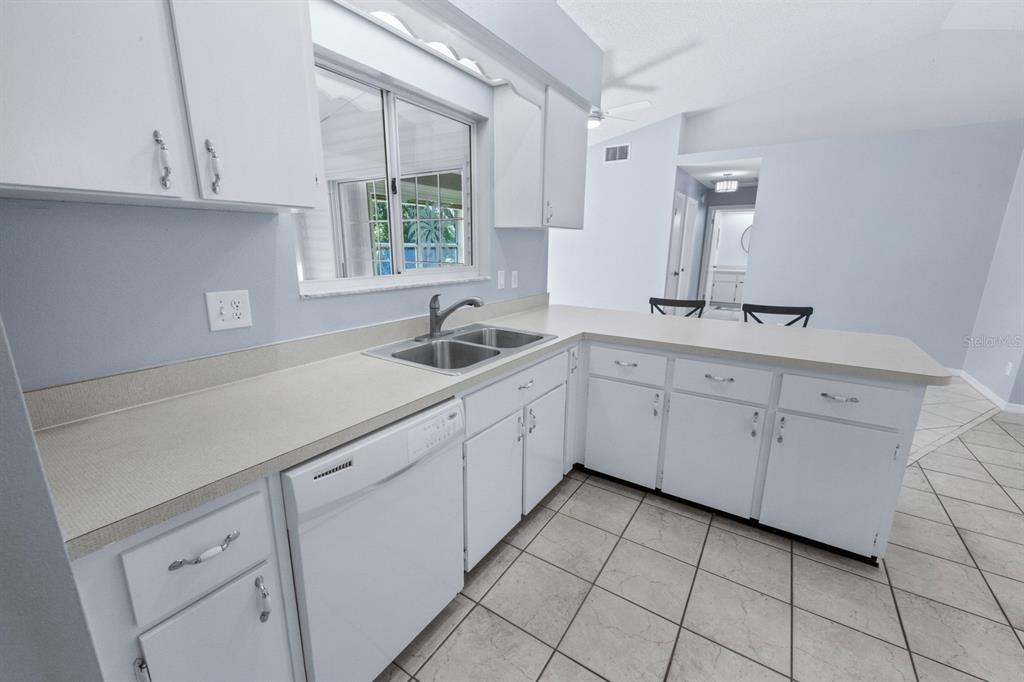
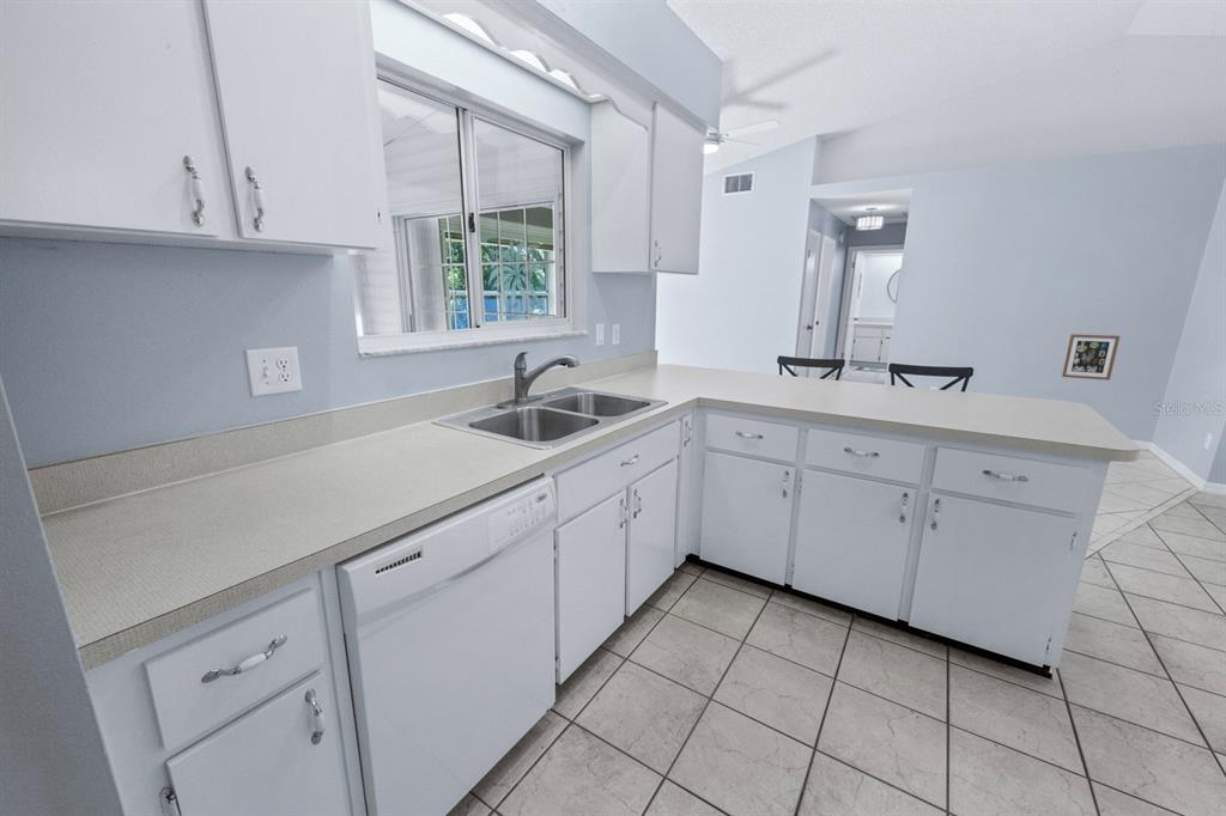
+ wall art [1061,333,1121,382]
